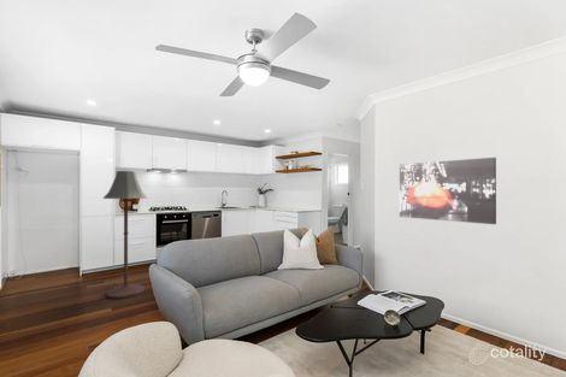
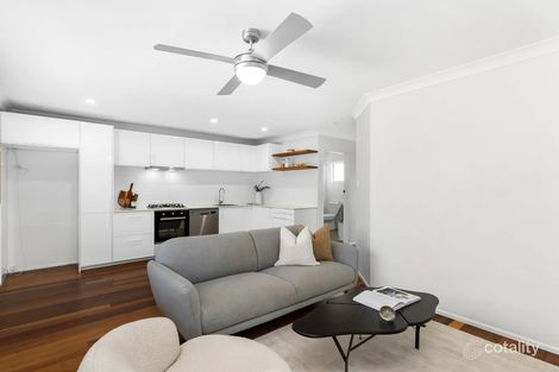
- floor lamp [101,170,148,300]
- wall art [399,157,497,225]
